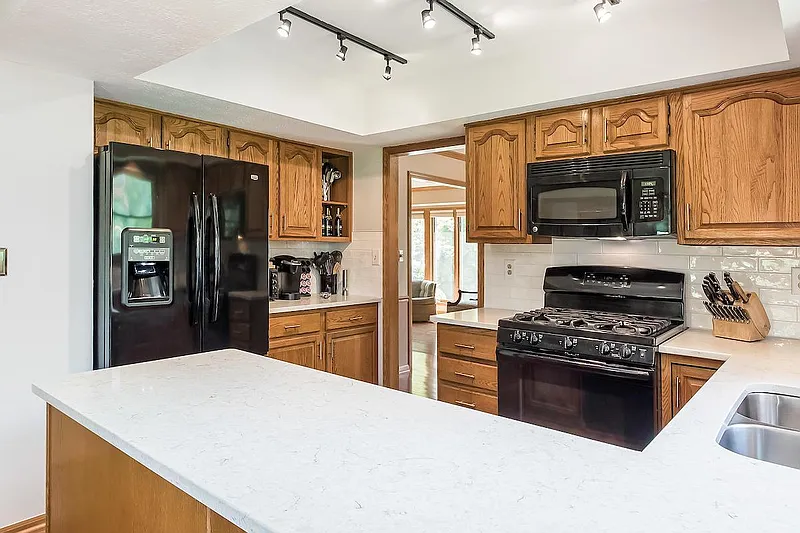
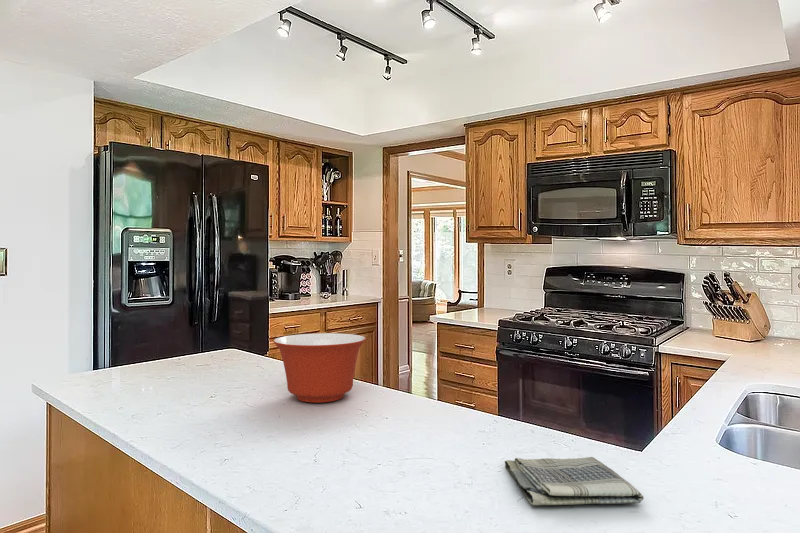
+ dish towel [504,456,645,506]
+ mixing bowl [272,332,367,404]
